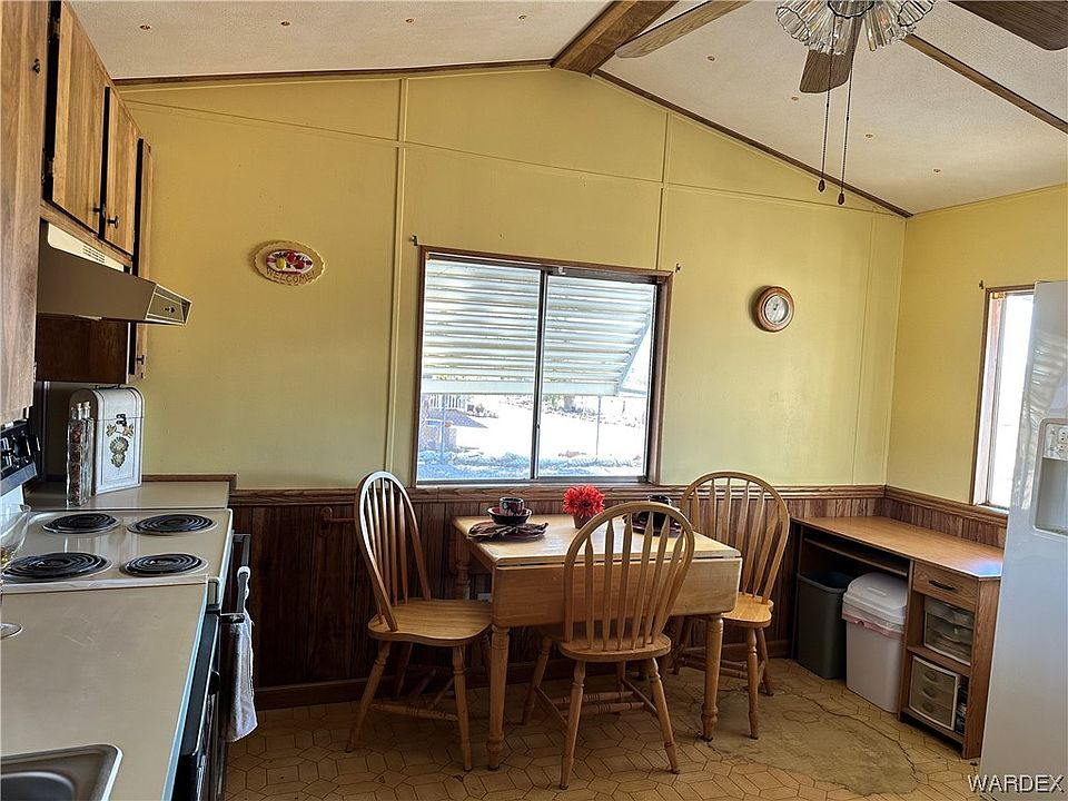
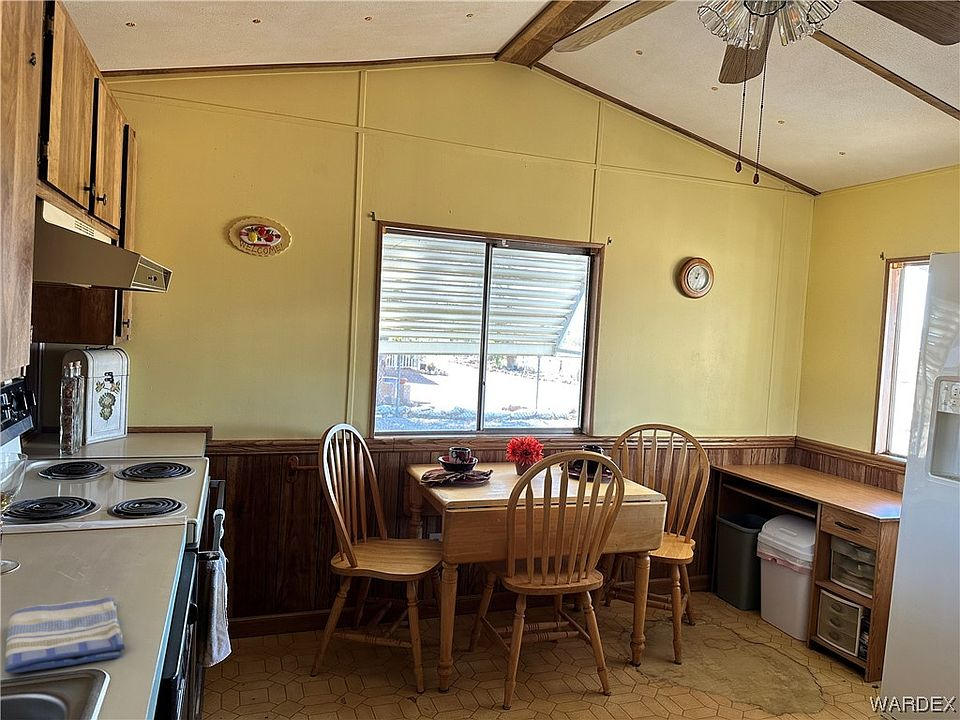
+ dish towel [4,596,126,674]
